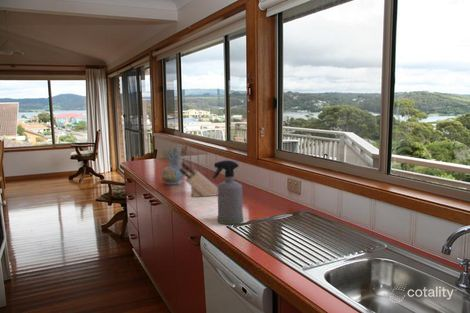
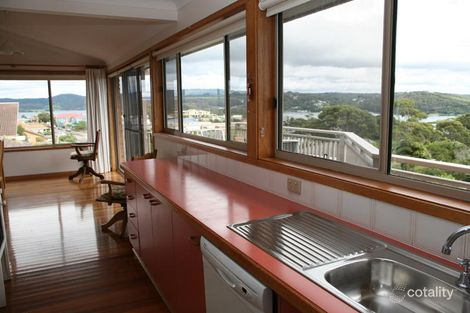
- knife block [179,161,218,198]
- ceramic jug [160,146,184,186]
- spray bottle [212,159,244,225]
